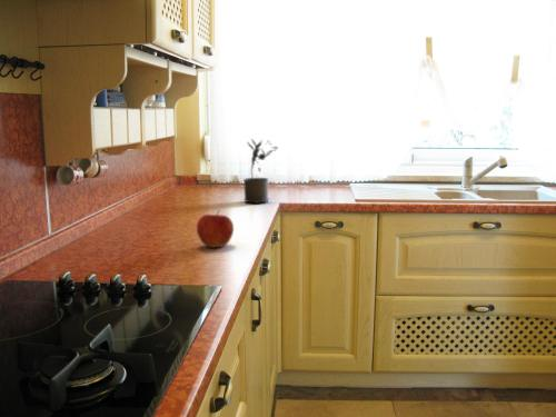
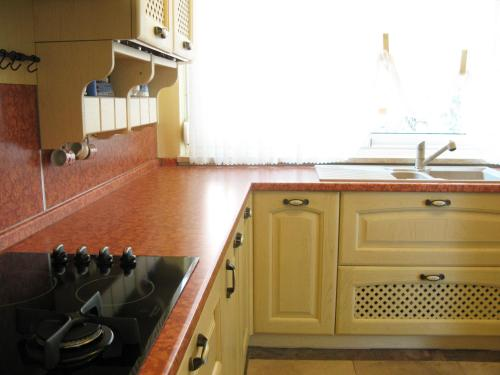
- potted plant [242,138,279,205]
- apple [196,209,235,249]
